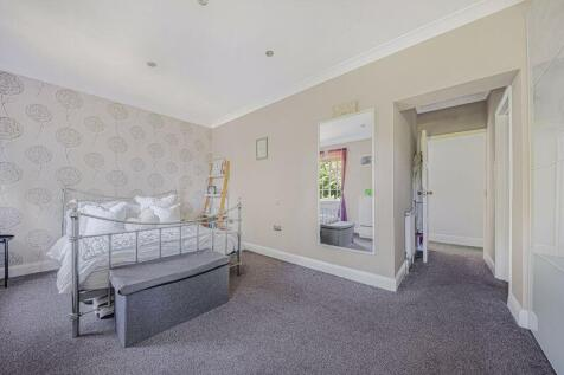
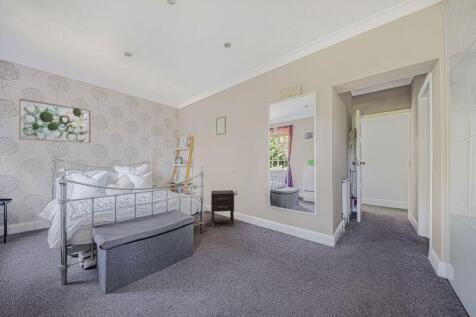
+ nightstand [210,189,235,228]
+ wall art [18,97,92,144]
